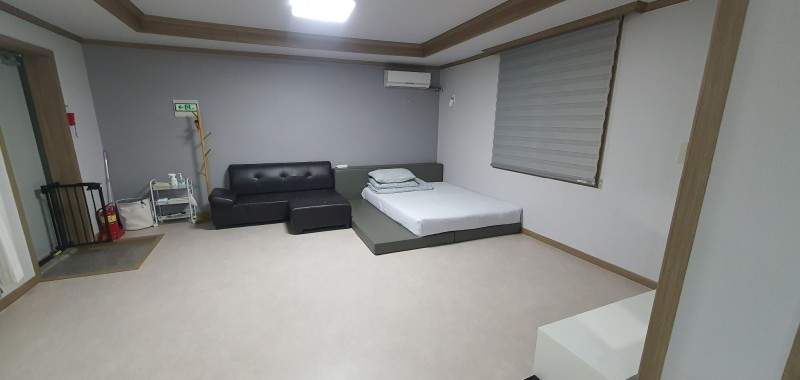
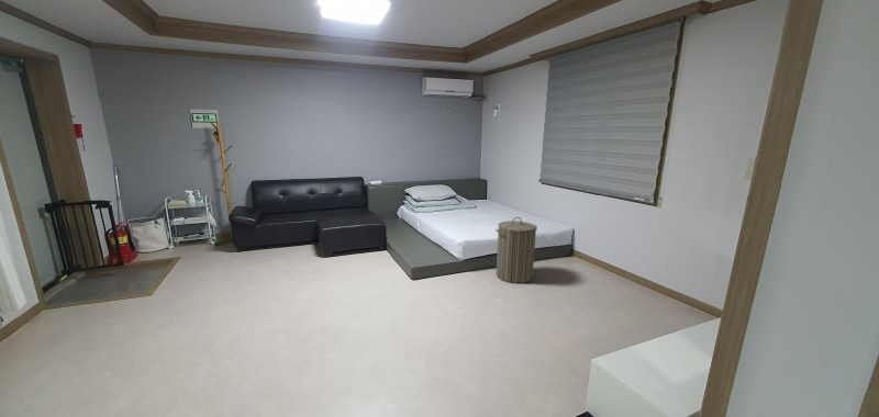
+ laundry hamper [494,216,538,284]
